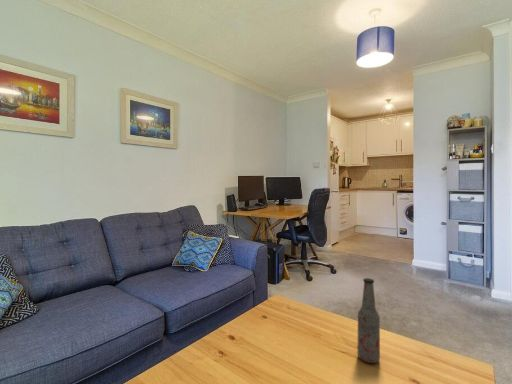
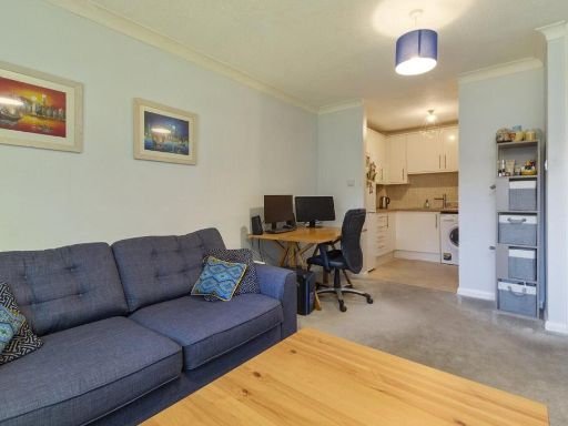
- bottle [356,277,381,364]
